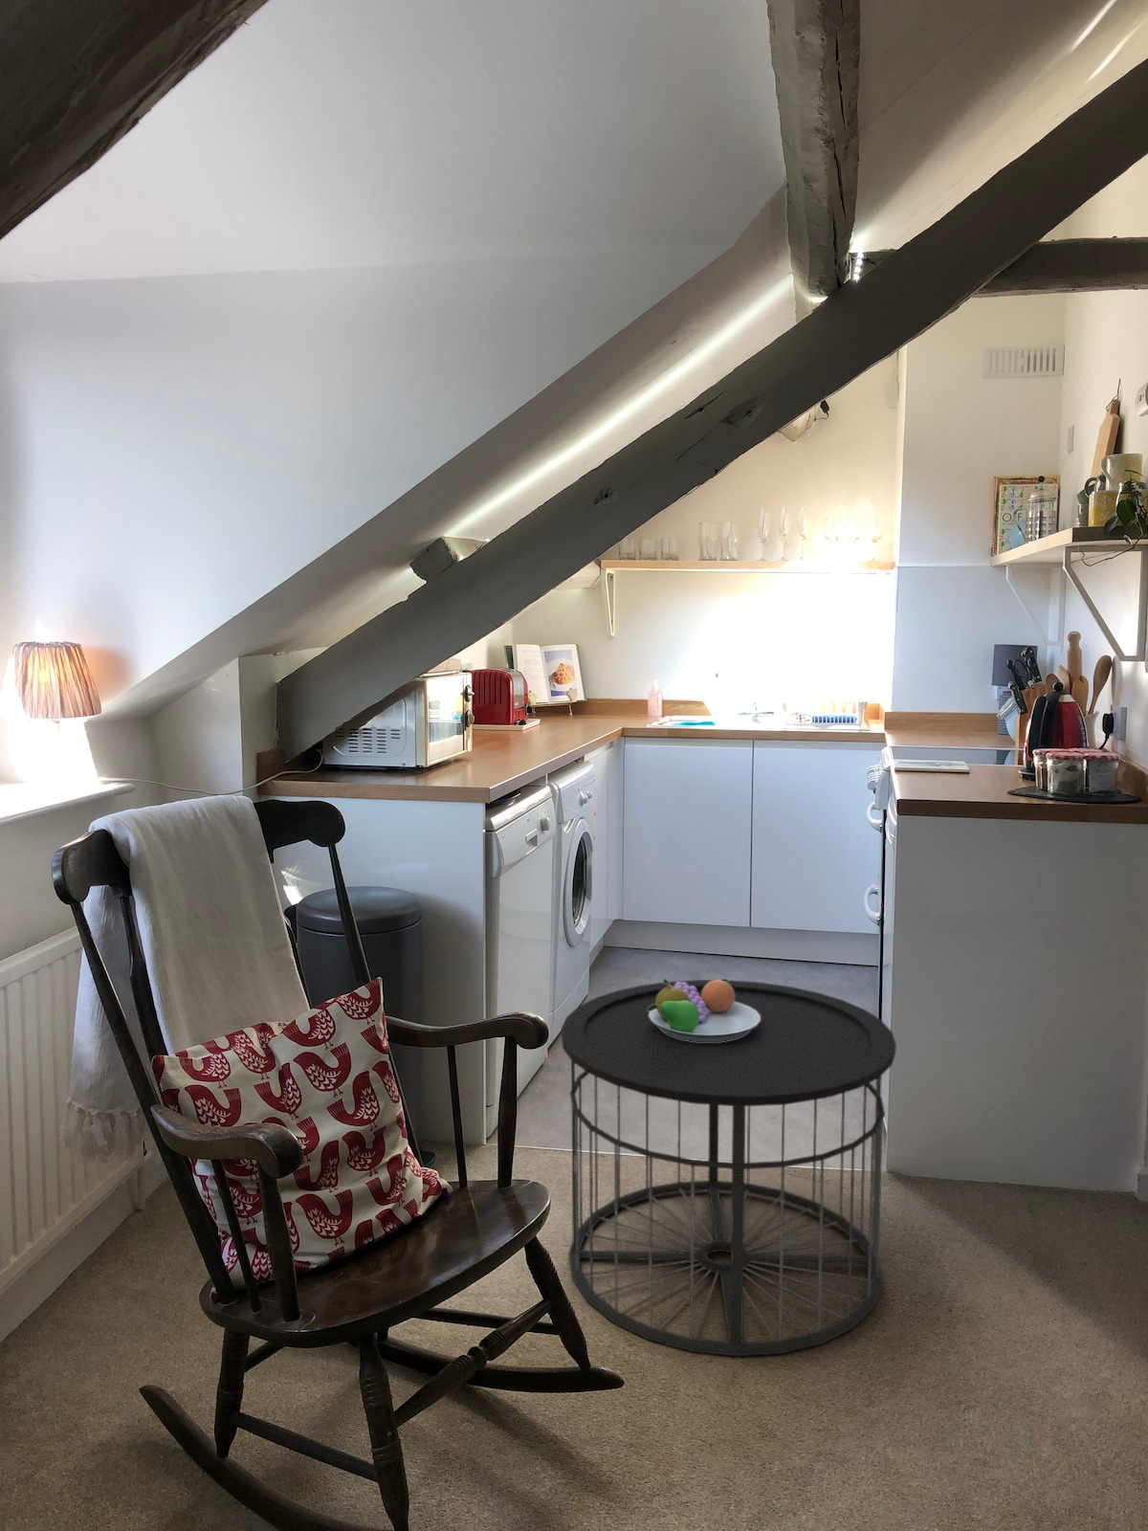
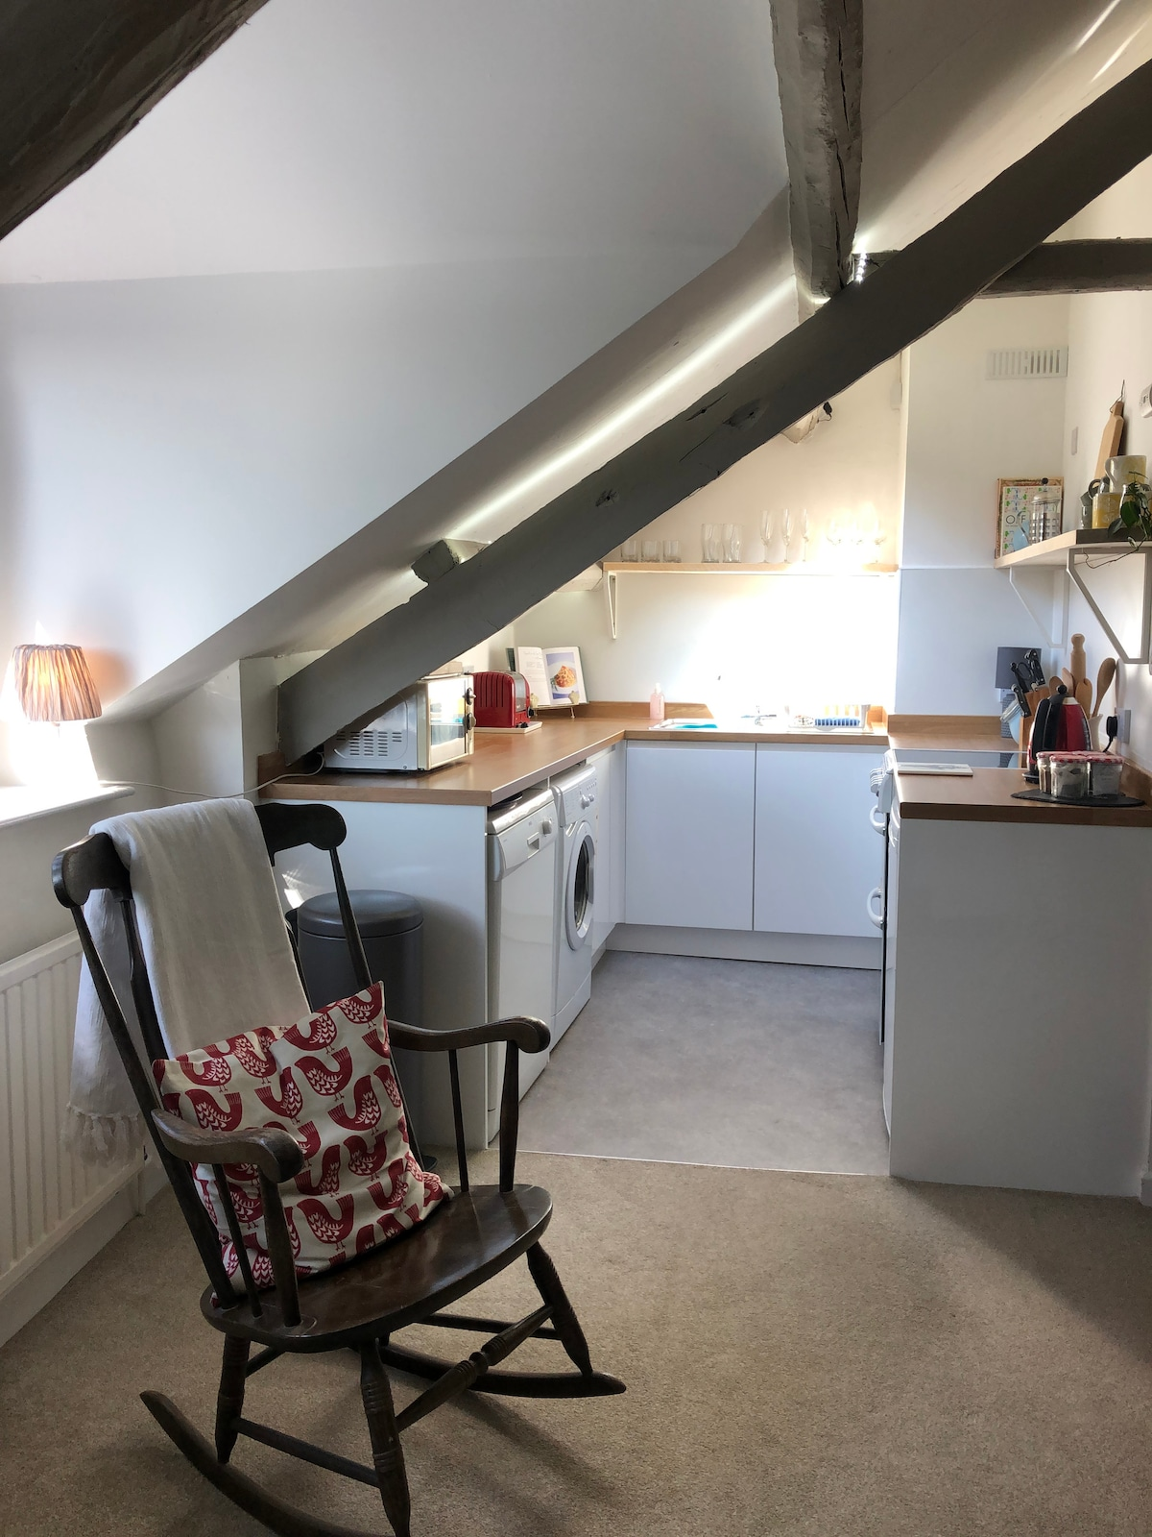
- side table [561,979,897,1357]
- fruit bowl [648,978,761,1042]
